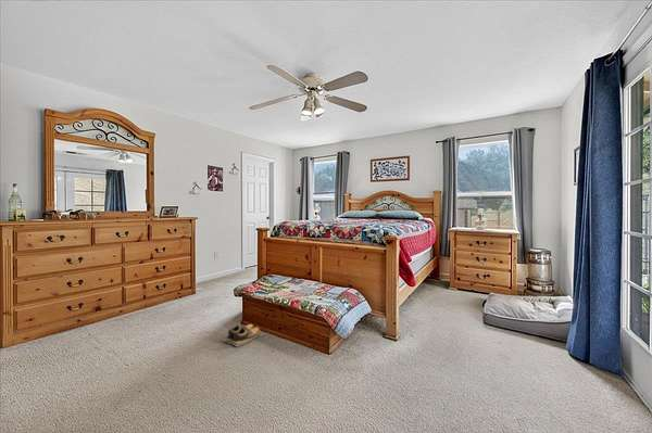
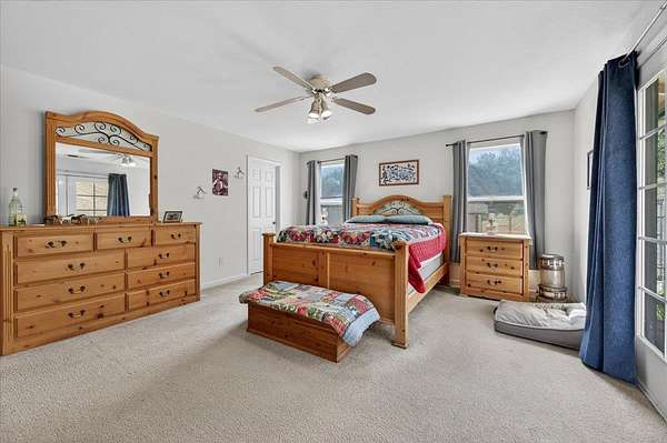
- shoes [221,323,264,347]
